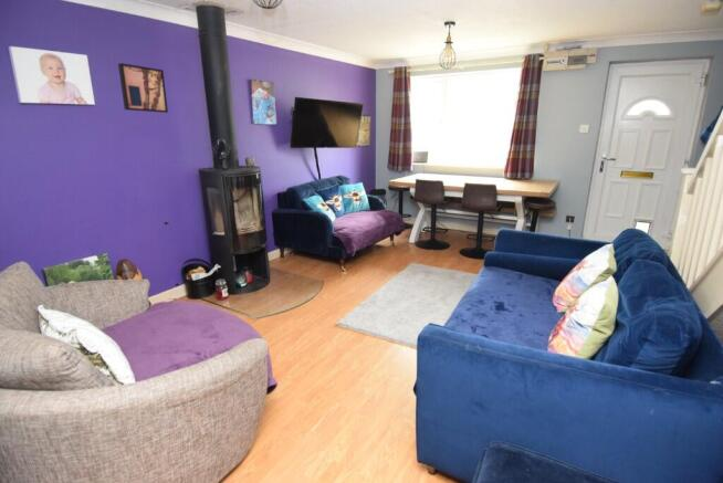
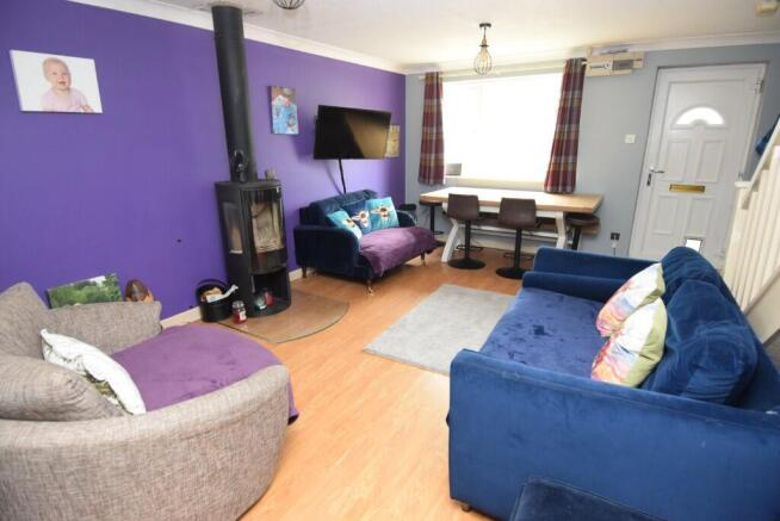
- wall art [117,62,169,114]
